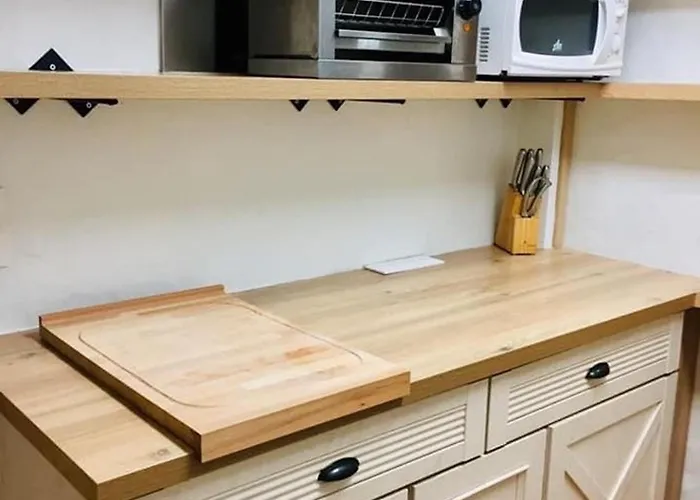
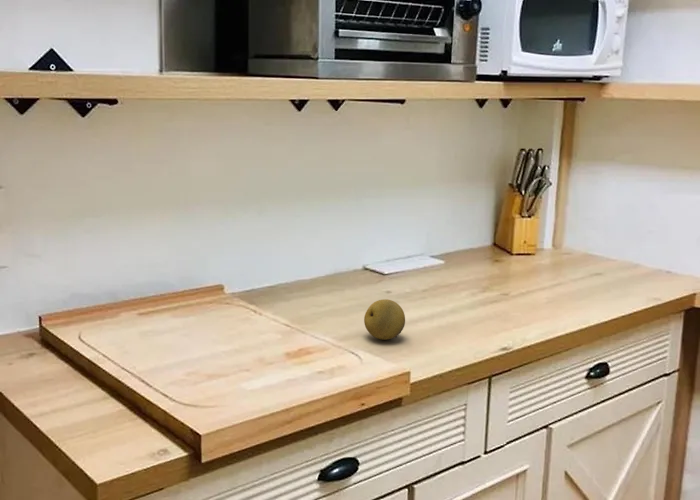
+ fruit [363,298,406,341]
